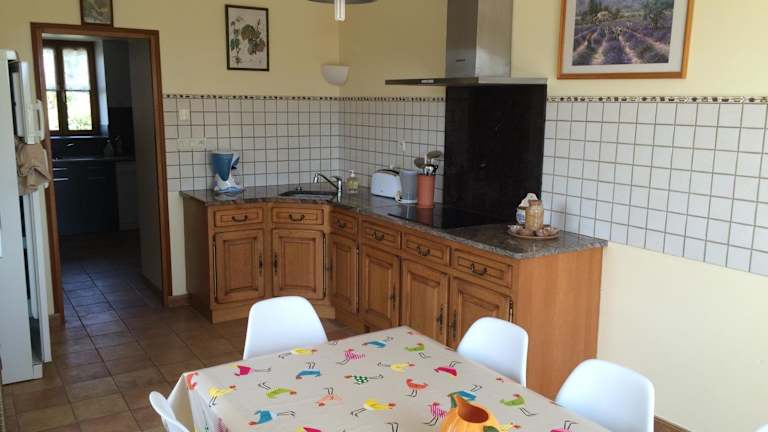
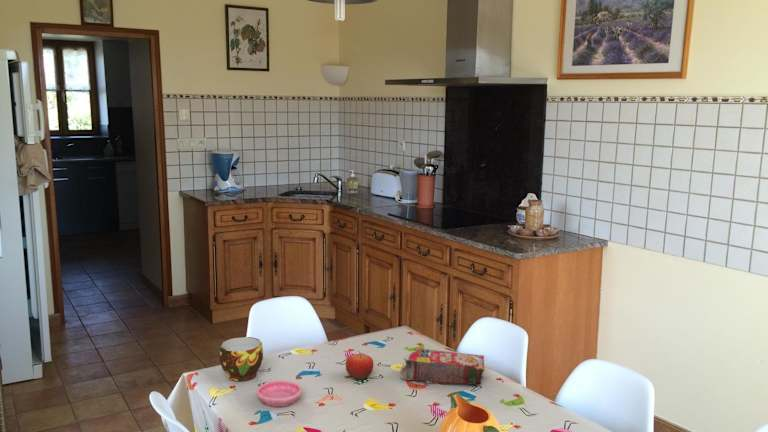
+ cereal box [400,348,486,386]
+ saucer [255,380,303,408]
+ cup [218,336,264,382]
+ fruit [345,351,374,380]
